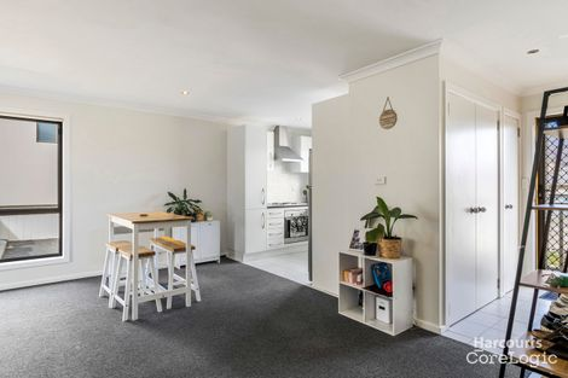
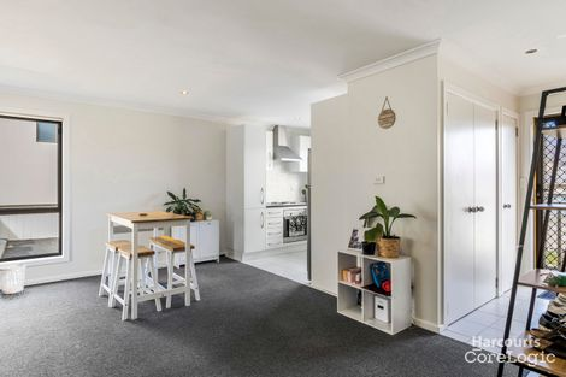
+ wastebasket [0,263,26,295]
